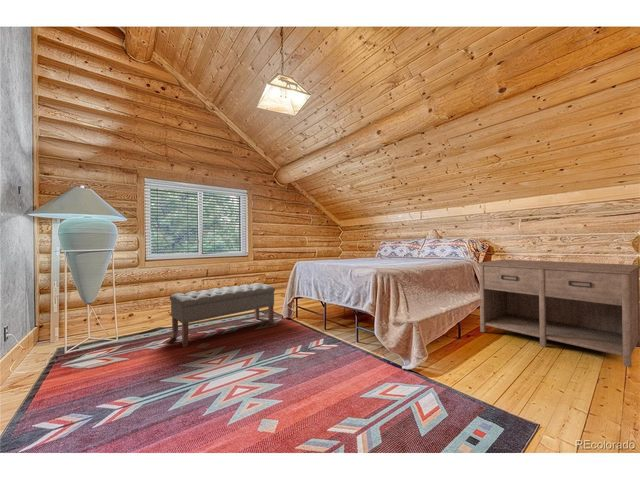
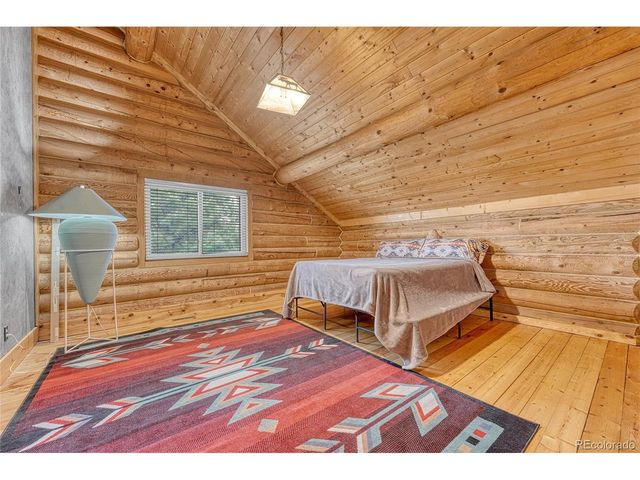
- bench [169,282,276,349]
- nightstand [477,258,640,368]
